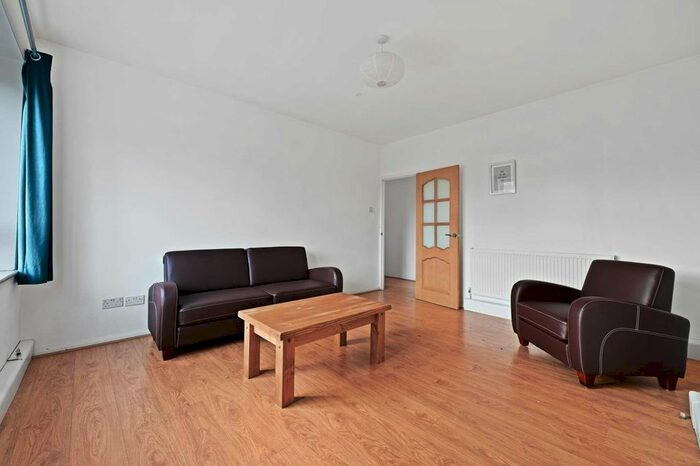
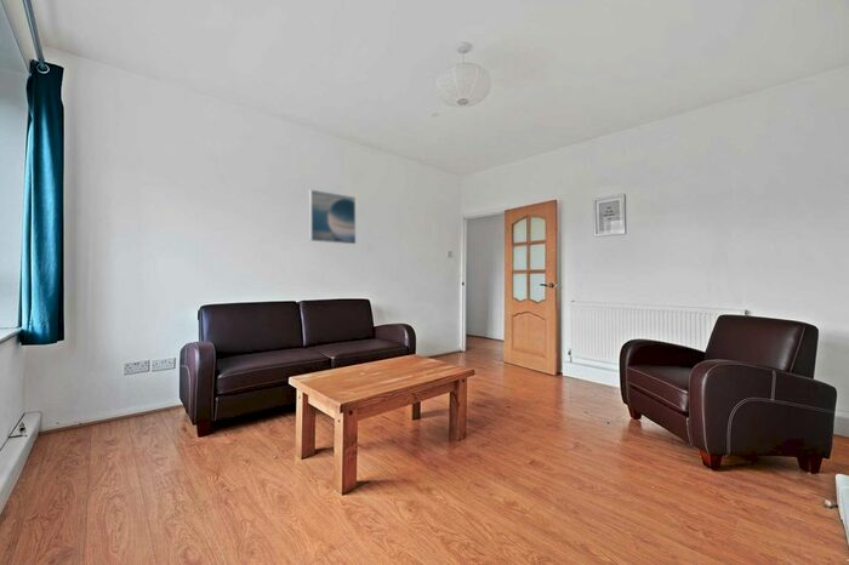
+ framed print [308,189,357,245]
